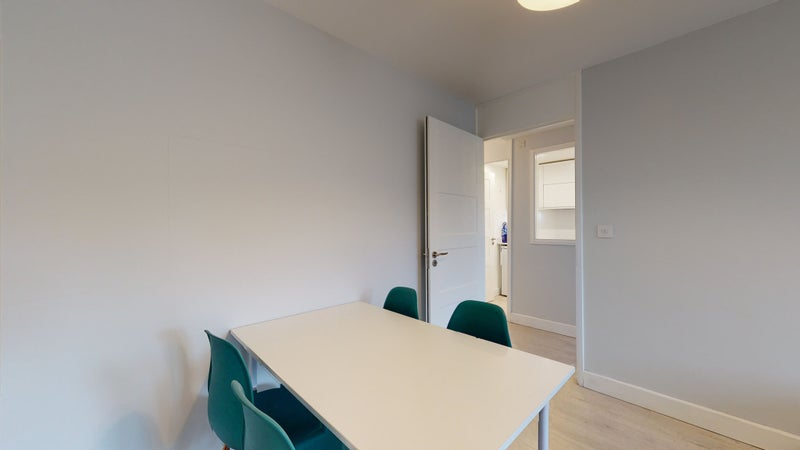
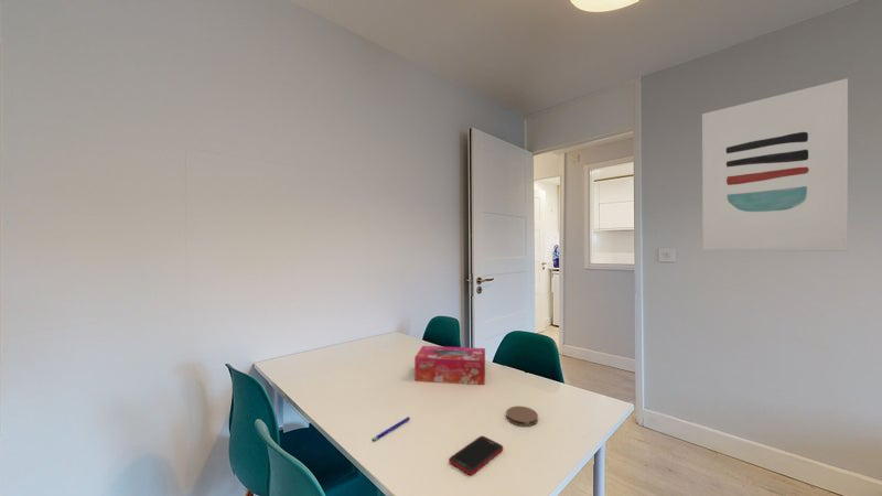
+ tissue box [413,345,486,386]
+ cell phone [448,434,504,476]
+ coaster [505,405,539,428]
+ wall art [701,77,849,252]
+ pen [370,416,411,442]
